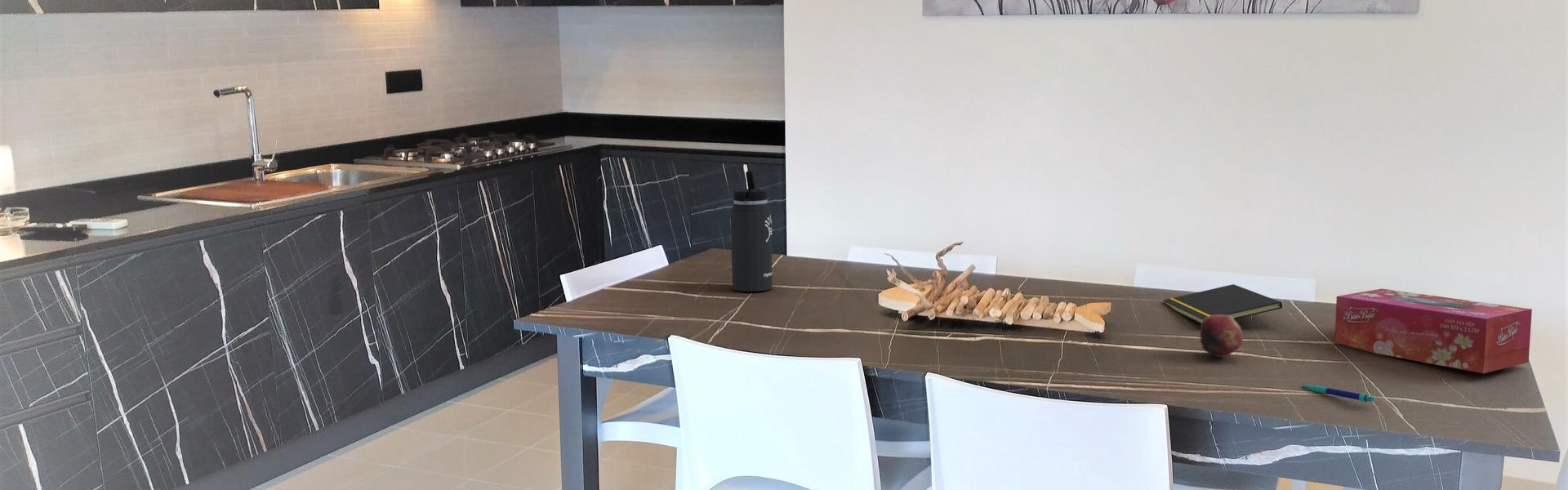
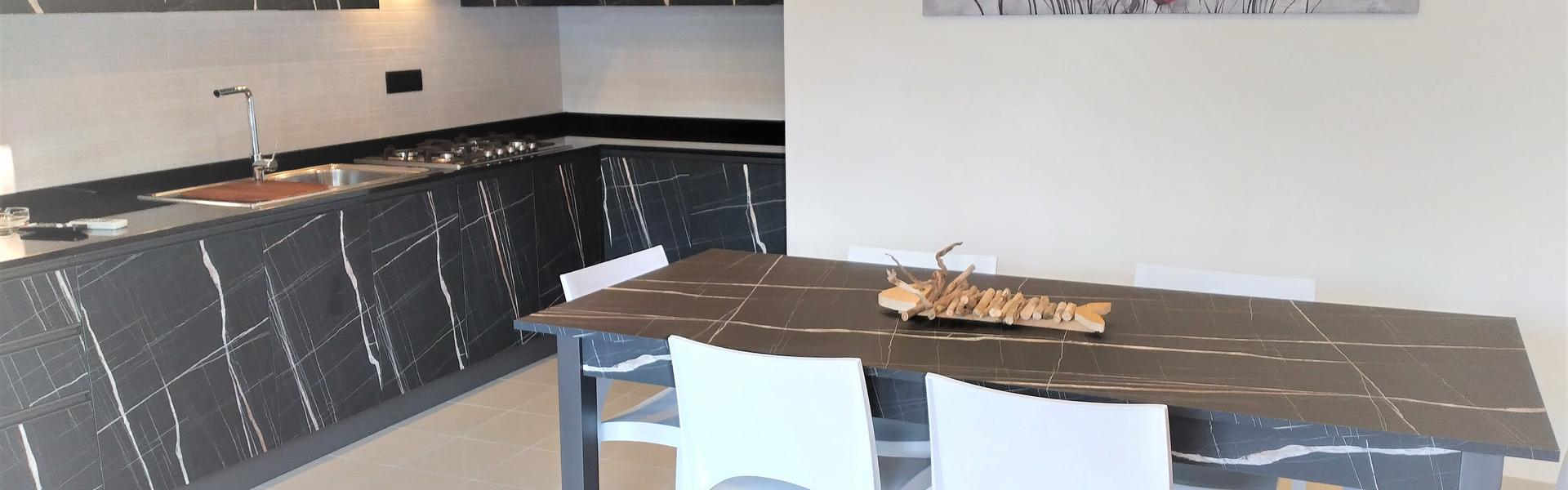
- fruit [1199,315,1244,358]
- notepad [1162,283,1283,325]
- tissue box [1334,288,1533,374]
- thermos bottle [729,171,773,292]
- pen [1300,385,1374,403]
